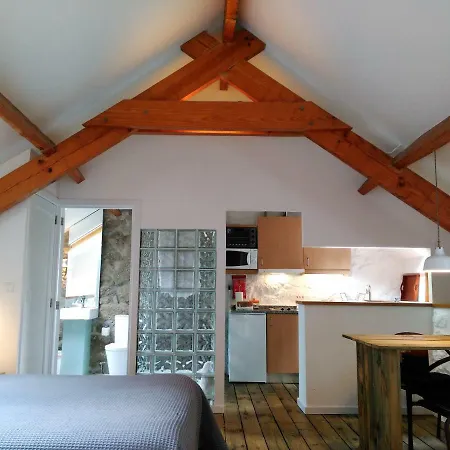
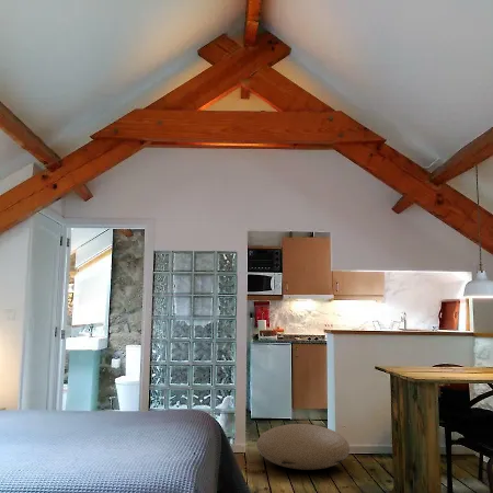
+ pouf [256,423,351,471]
